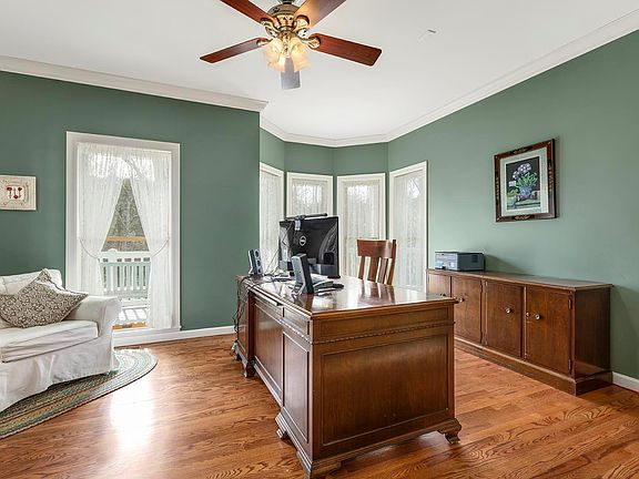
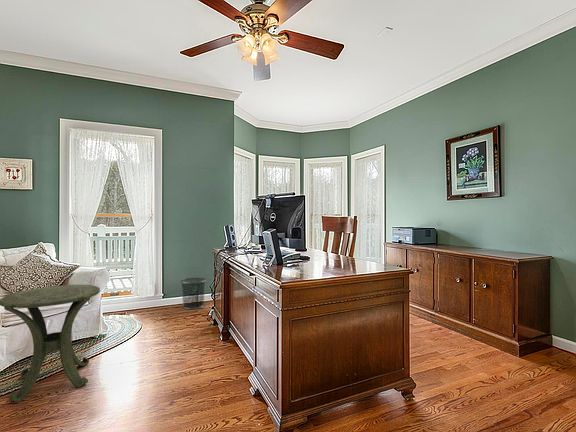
+ waste bin [179,277,207,310]
+ side table [0,284,101,403]
